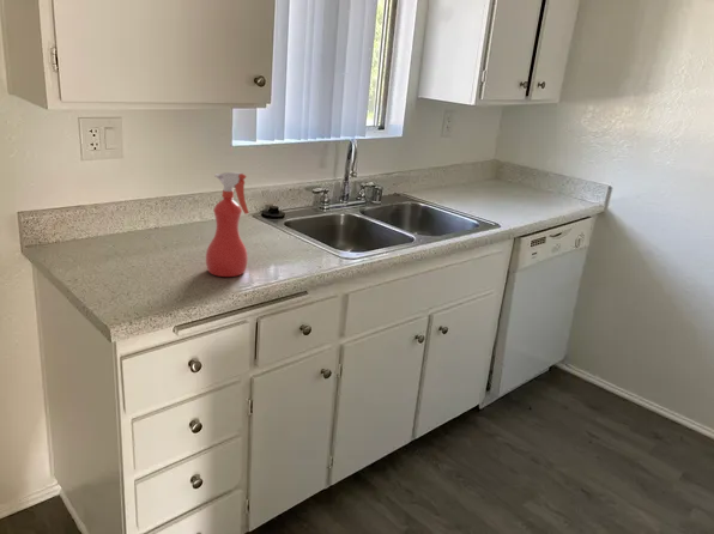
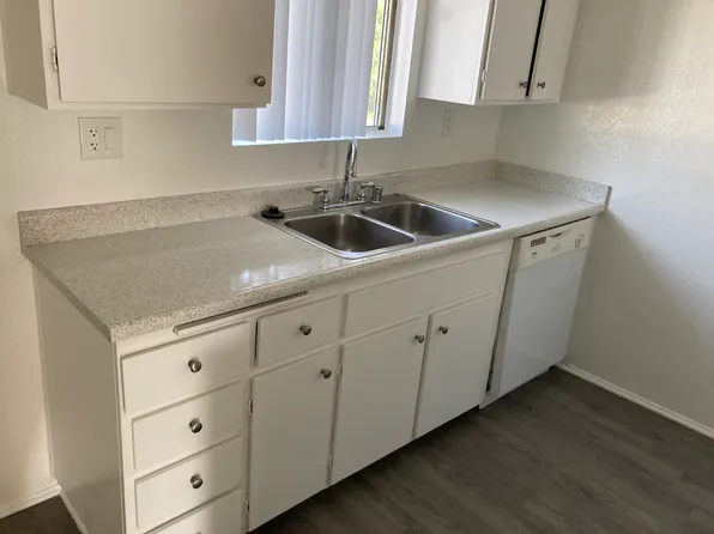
- spray bottle [205,171,250,278]
